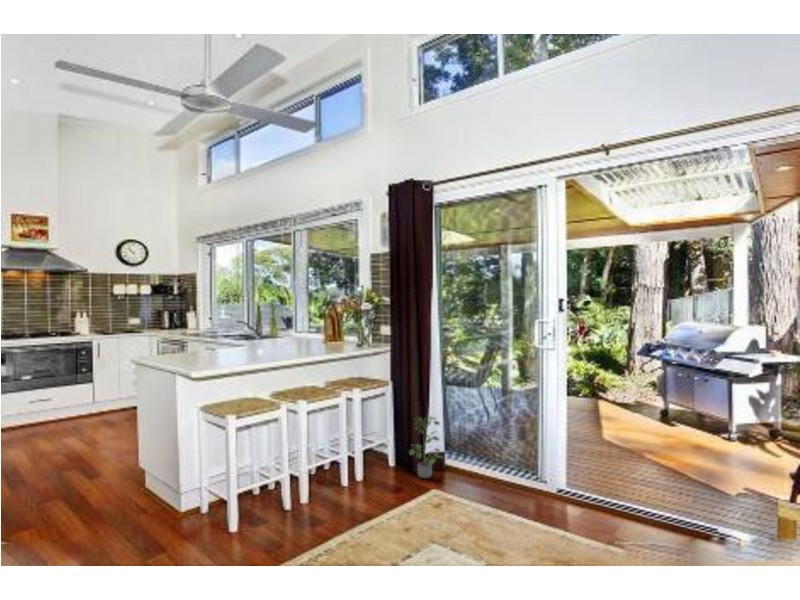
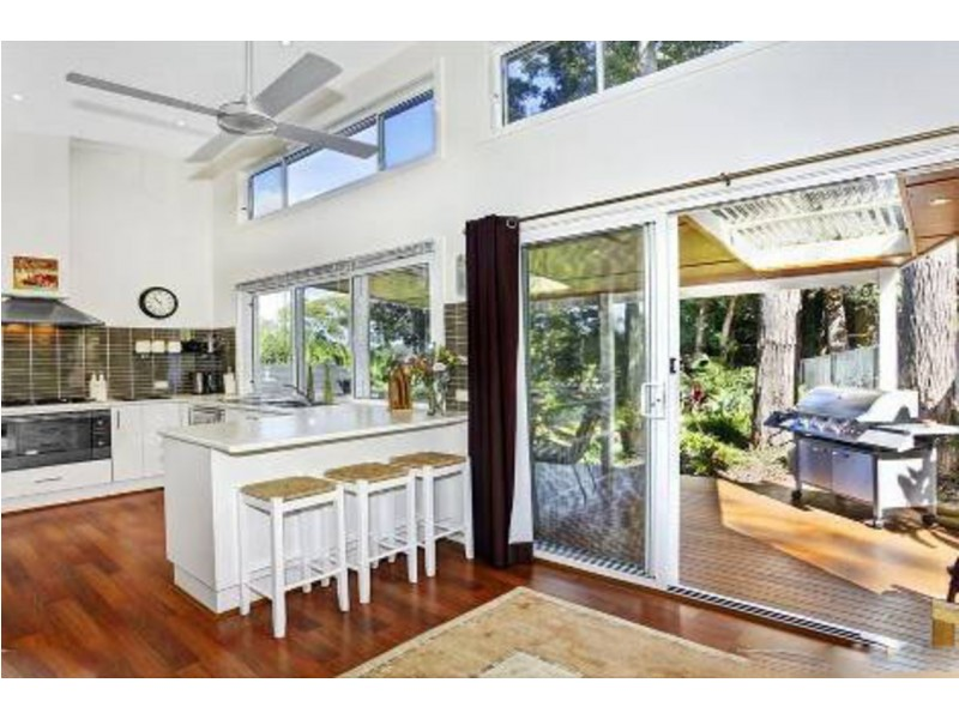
- potted plant [408,414,445,479]
